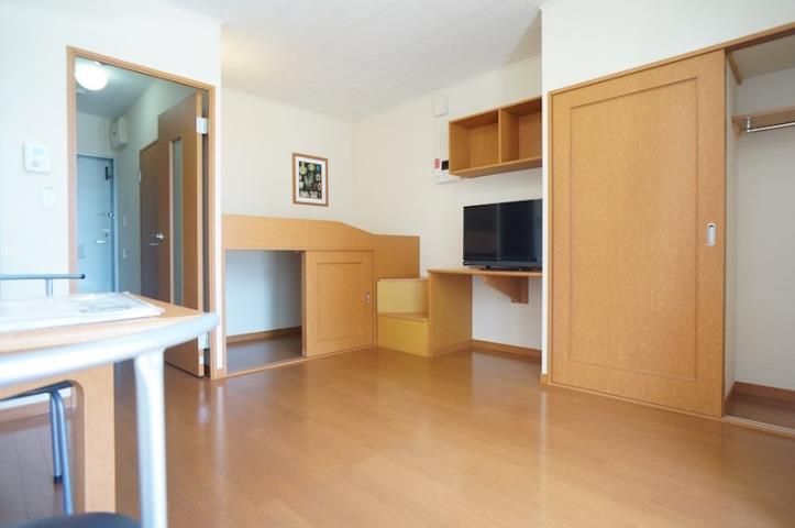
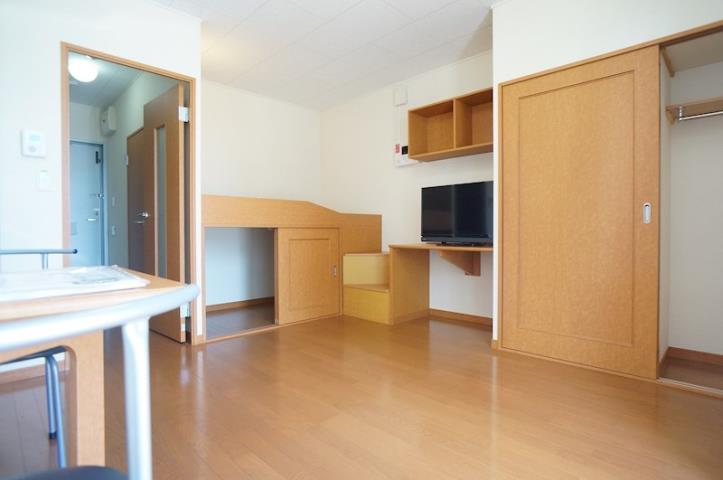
- wall art [291,151,330,208]
